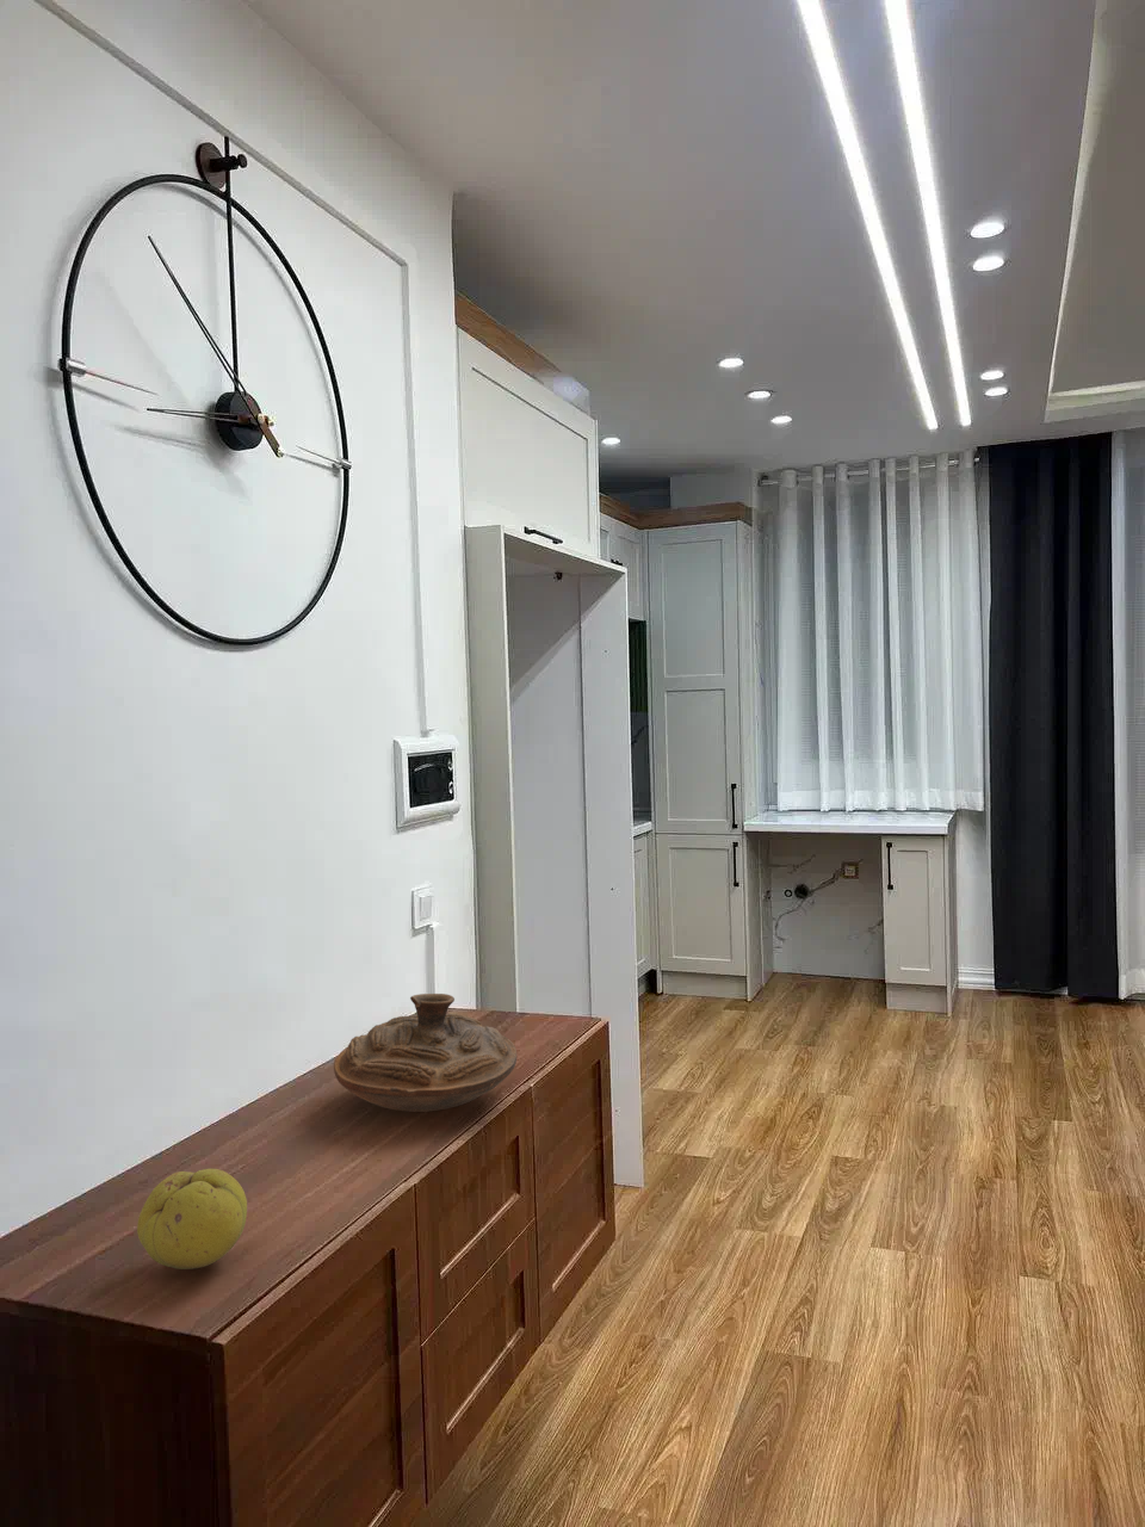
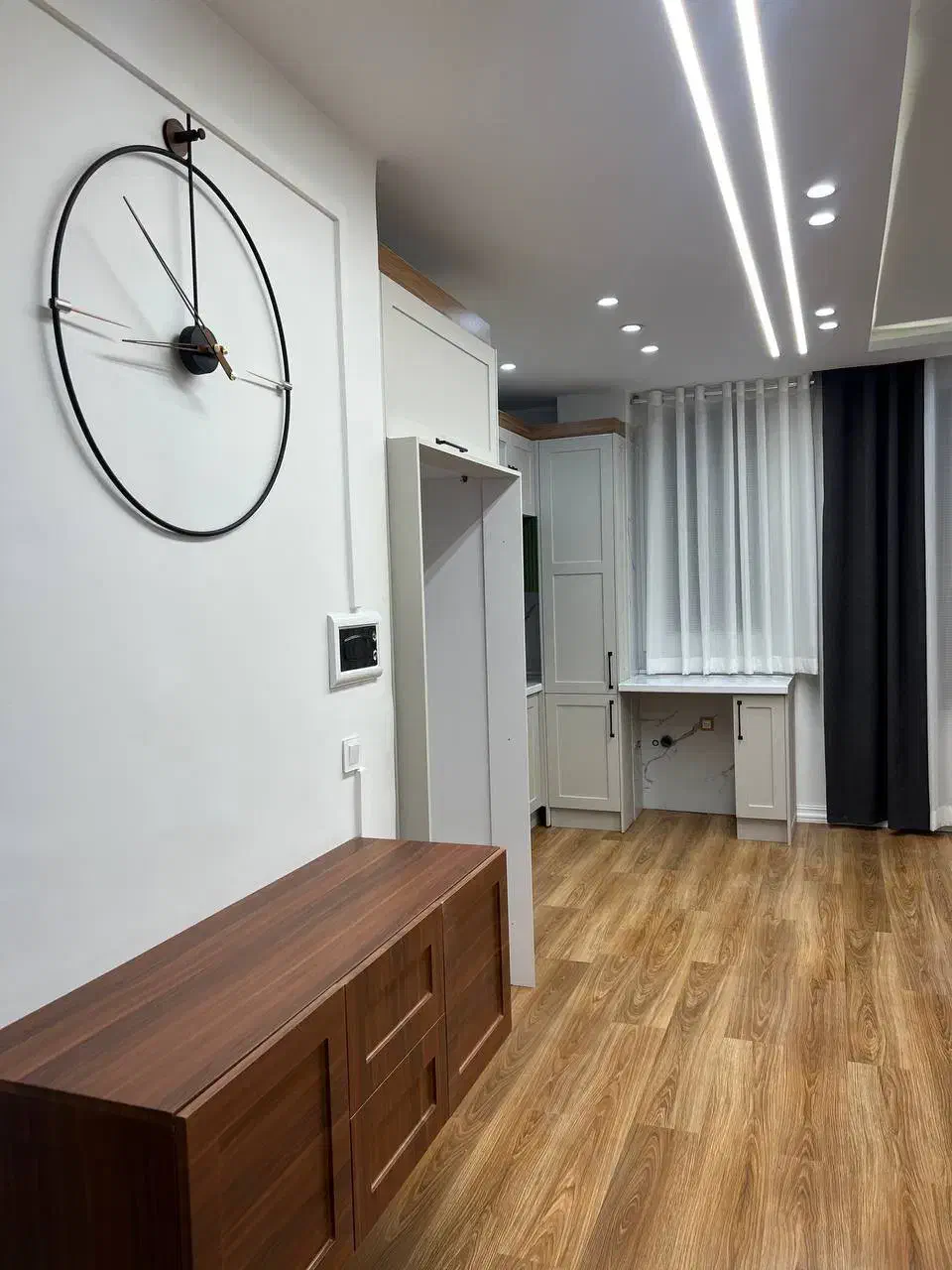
- fruit [136,1167,248,1271]
- decorative bowl [333,993,517,1113]
